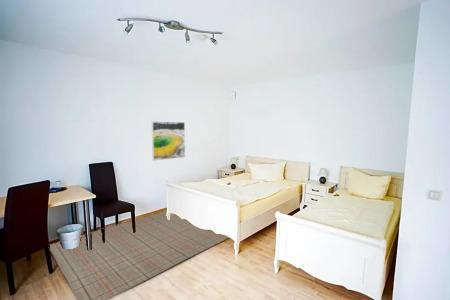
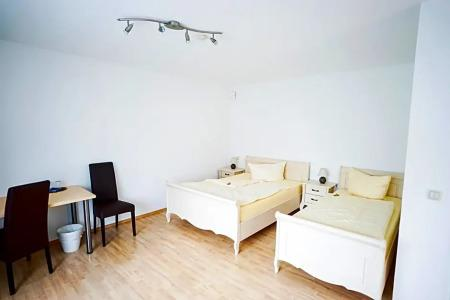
- rug [49,210,229,300]
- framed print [151,120,186,162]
